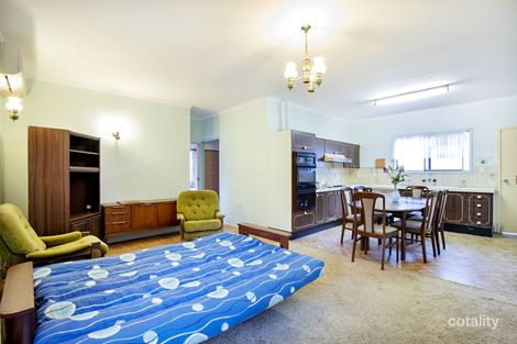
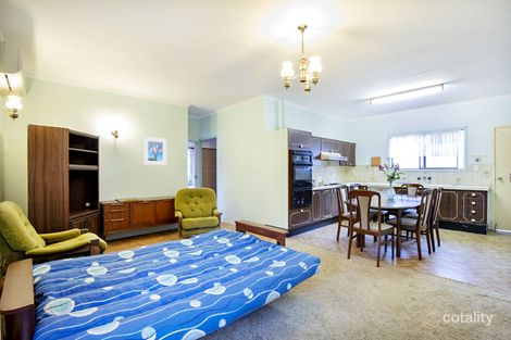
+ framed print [142,136,167,166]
